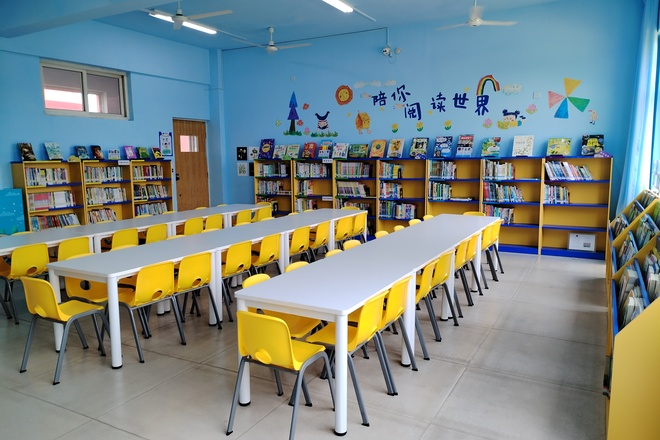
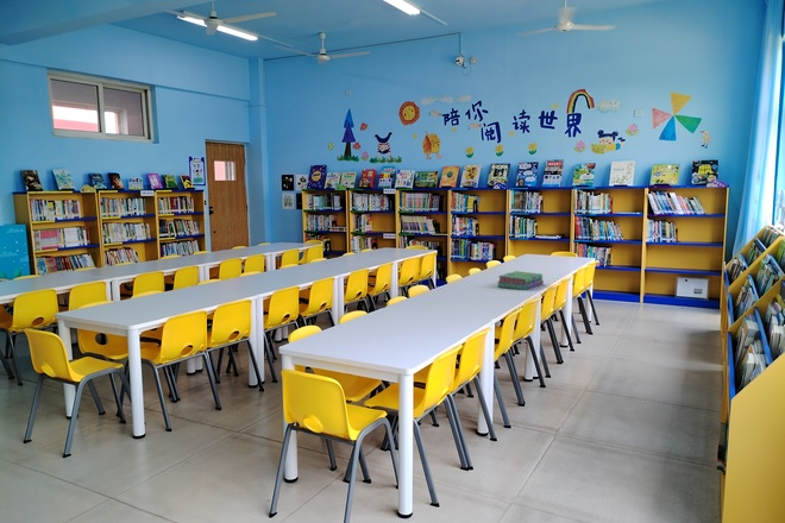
+ stack of books [496,270,545,291]
